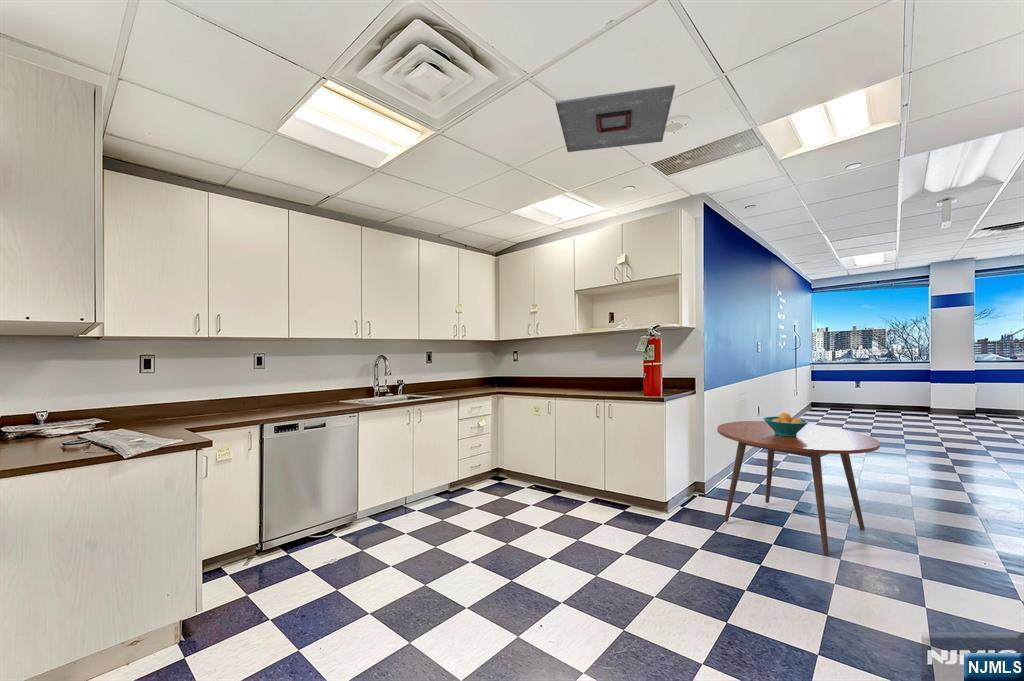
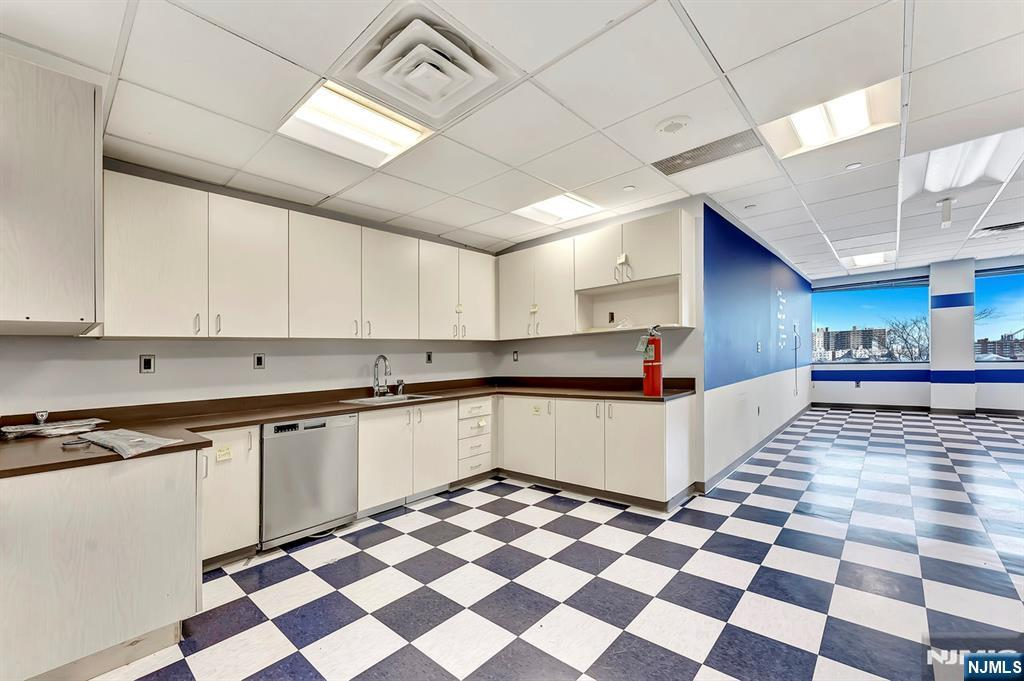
- fruit bowl [762,412,809,437]
- dining table [716,420,881,557]
- ceiling vent [555,84,676,153]
